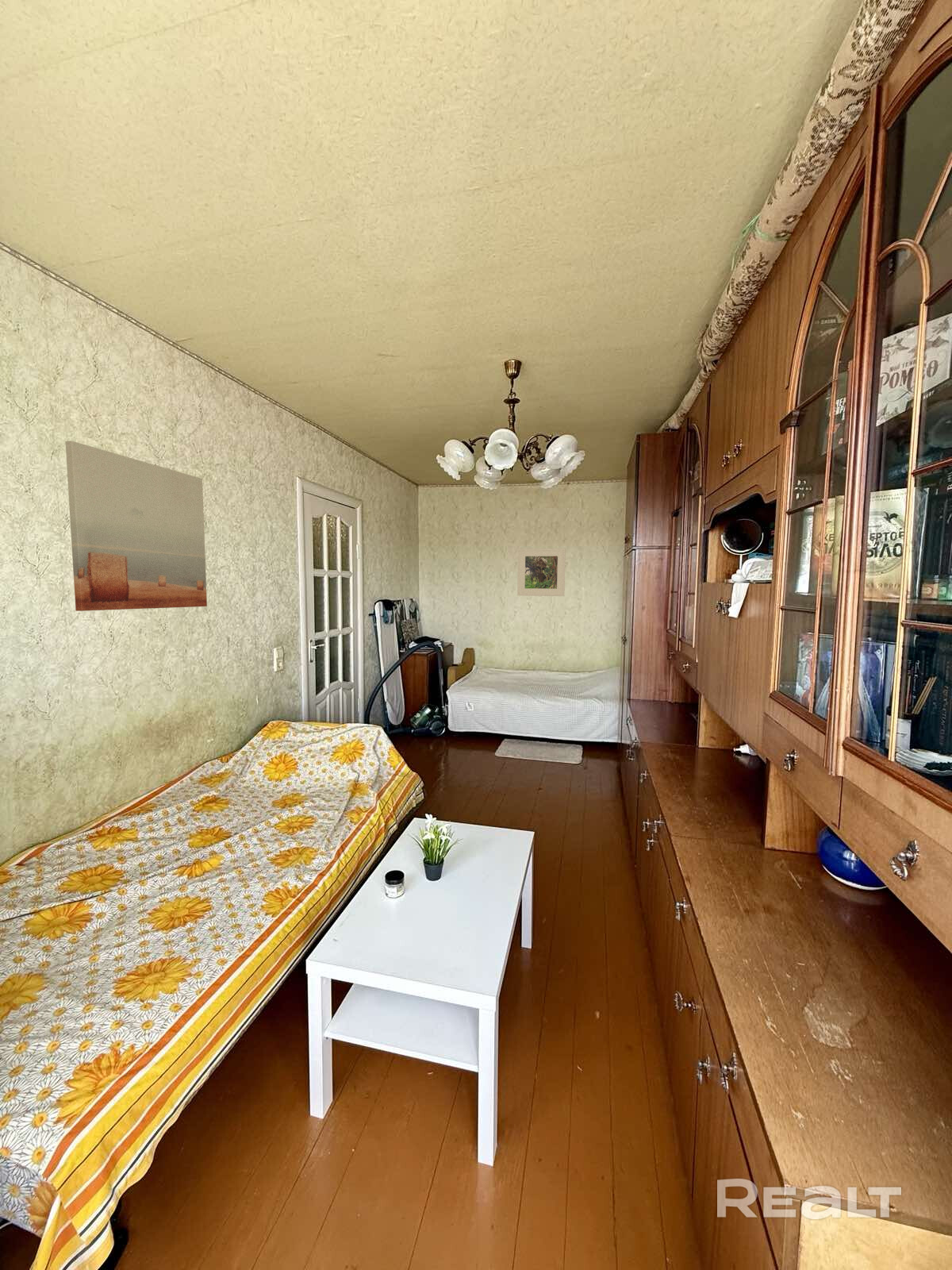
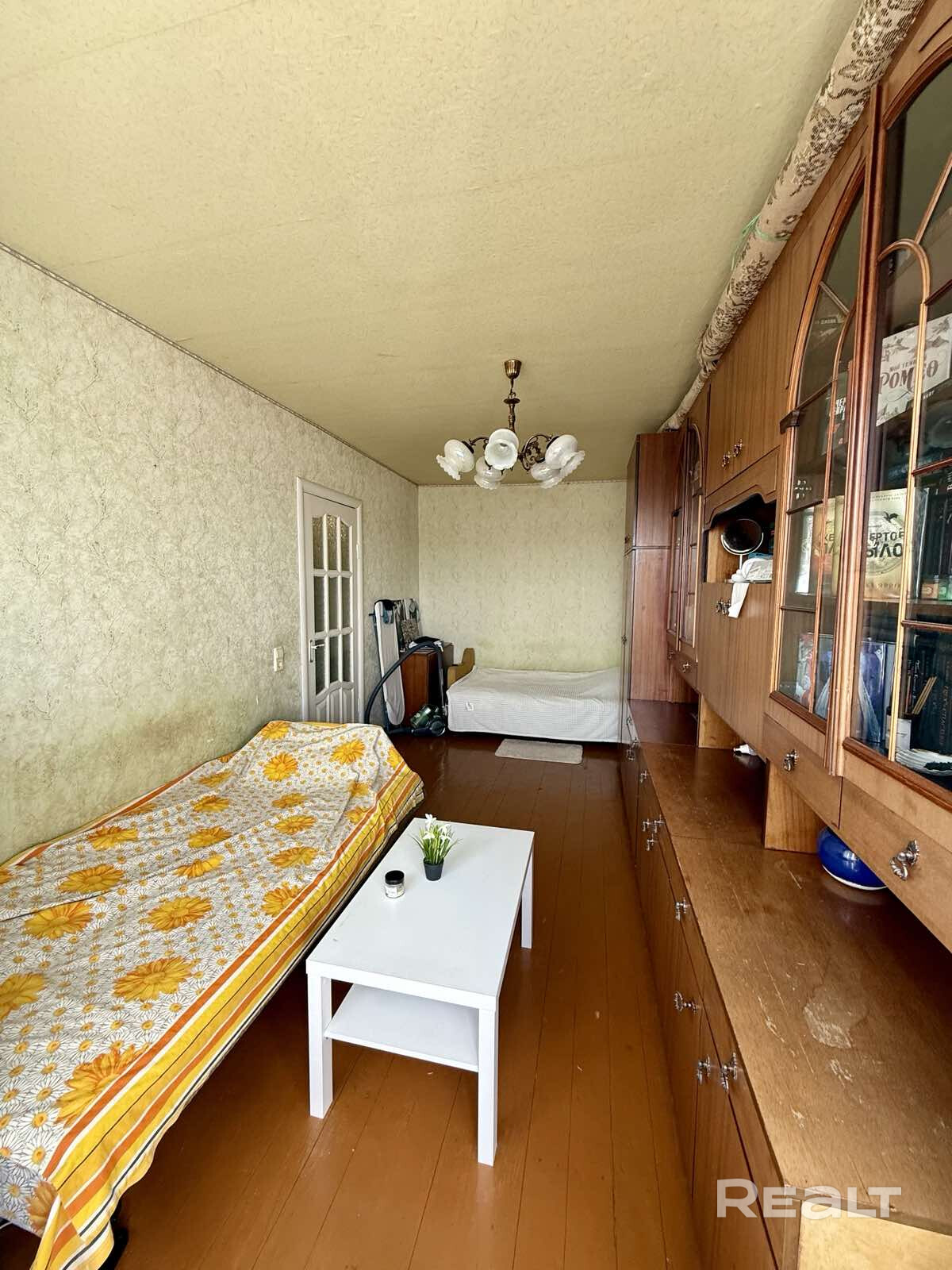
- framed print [516,548,566,597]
- wall art [64,440,208,612]
